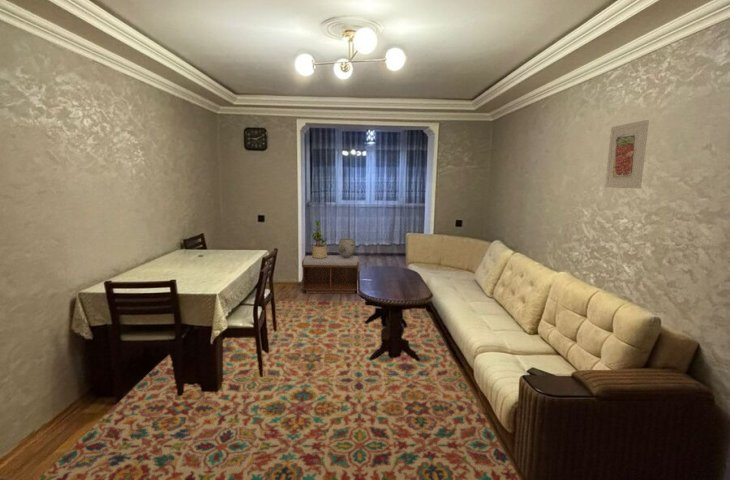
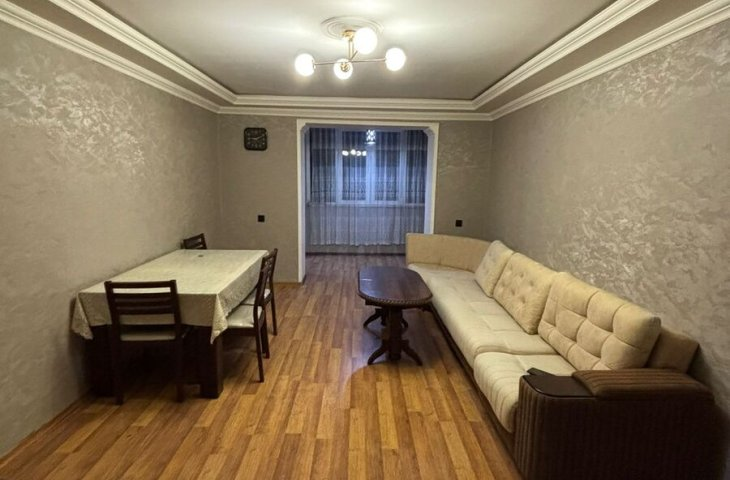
- potted plant [310,219,328,258]
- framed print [604,119,650,189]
- ceramic pot [337,237,356,258]
- rug [36,300,521,480]
- bench [301,255,360,295]
